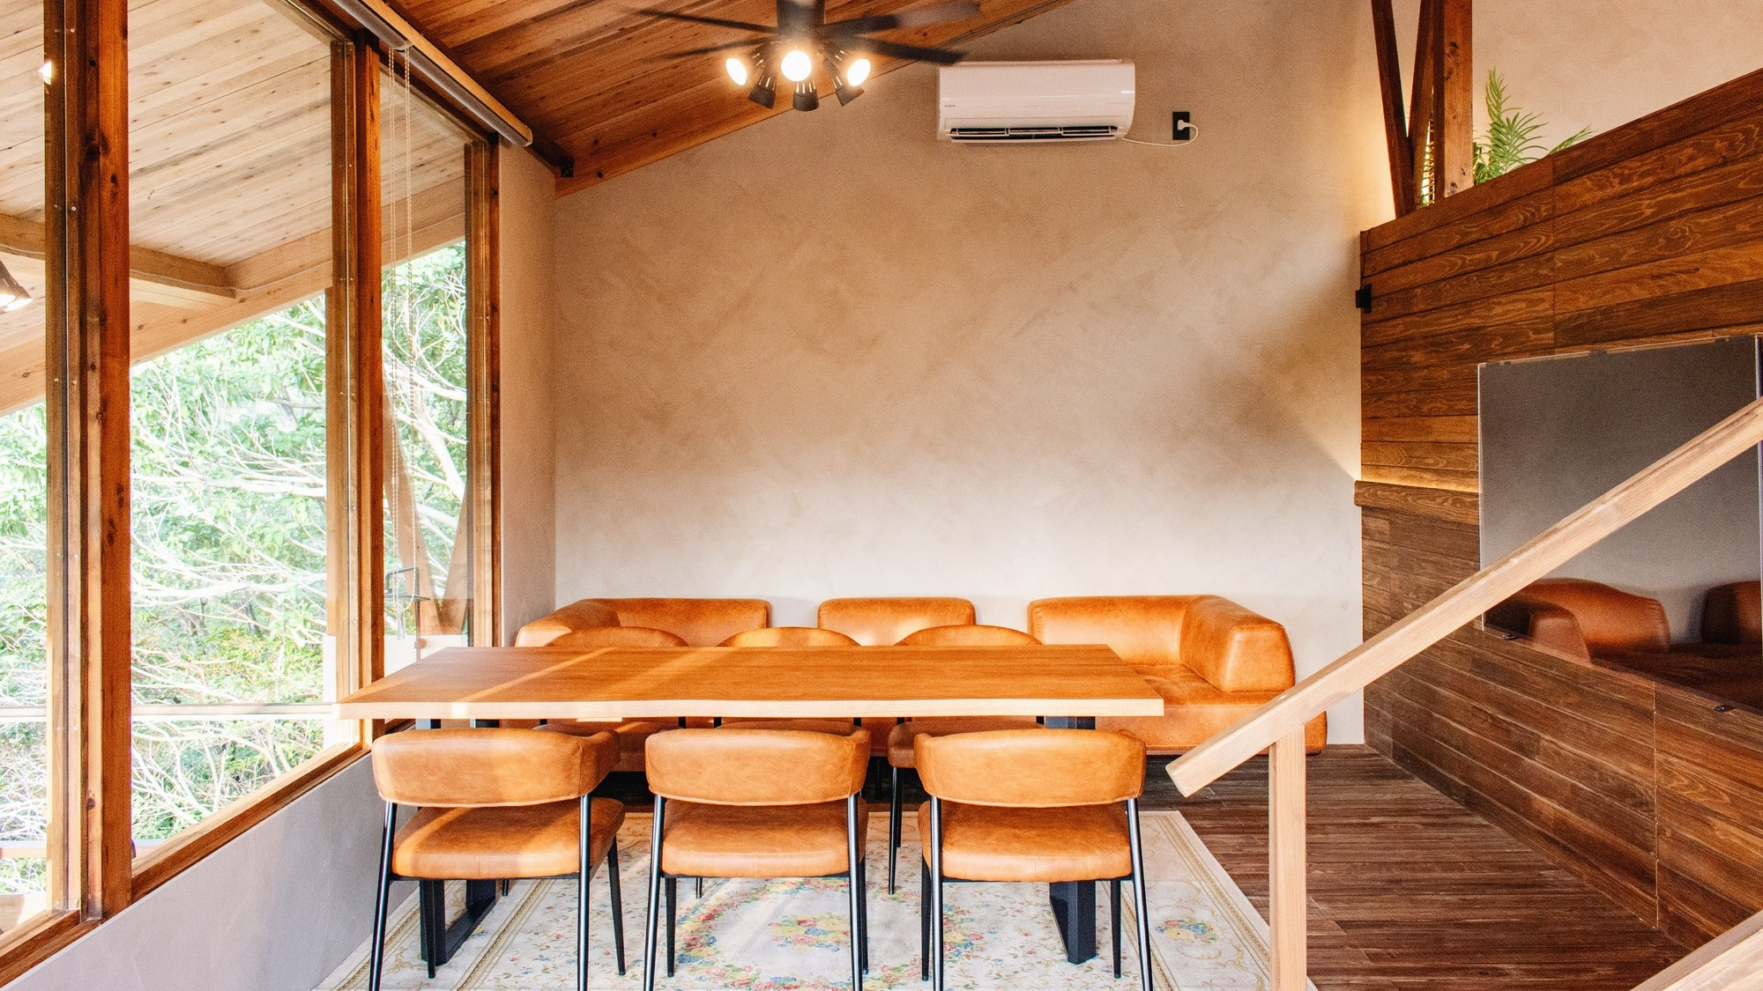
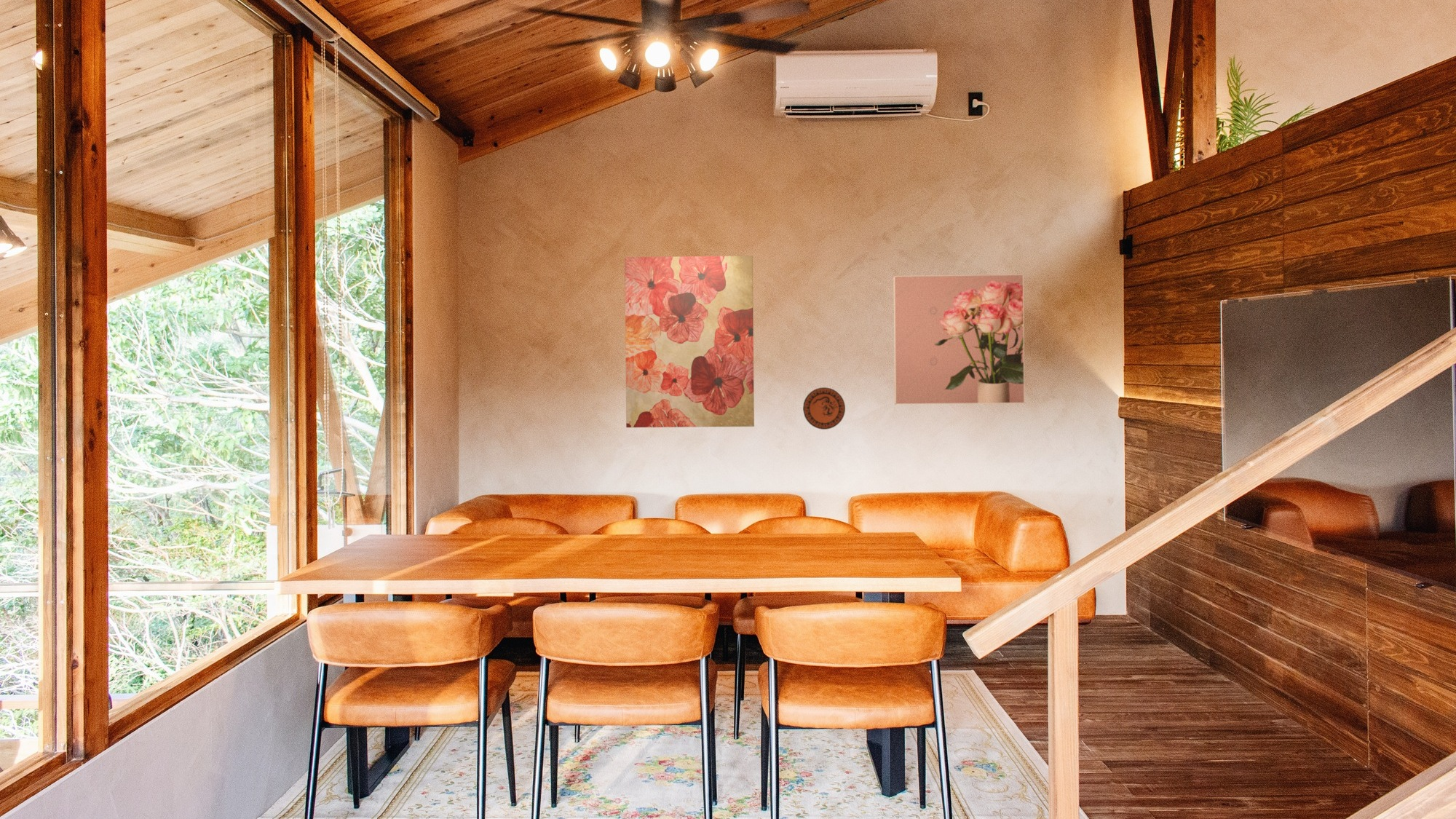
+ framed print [893,274,1025,405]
+ decorative plate [802,387,846,430]
+ wall art [624,255,755,428]
